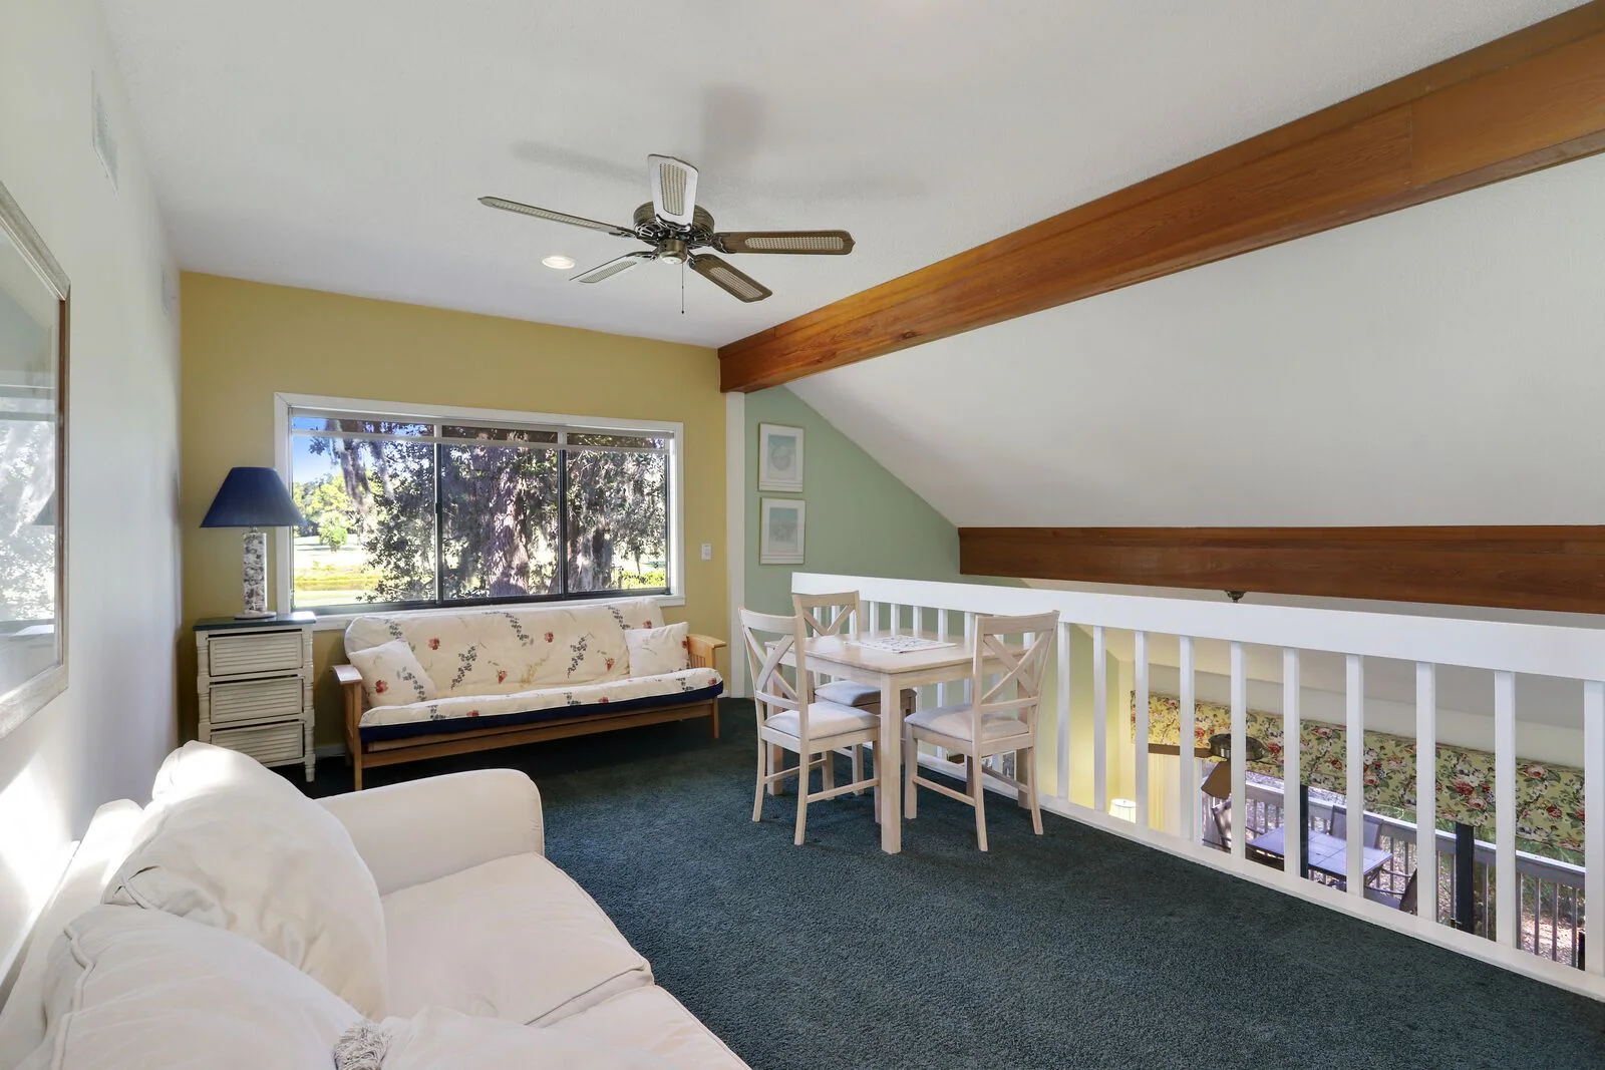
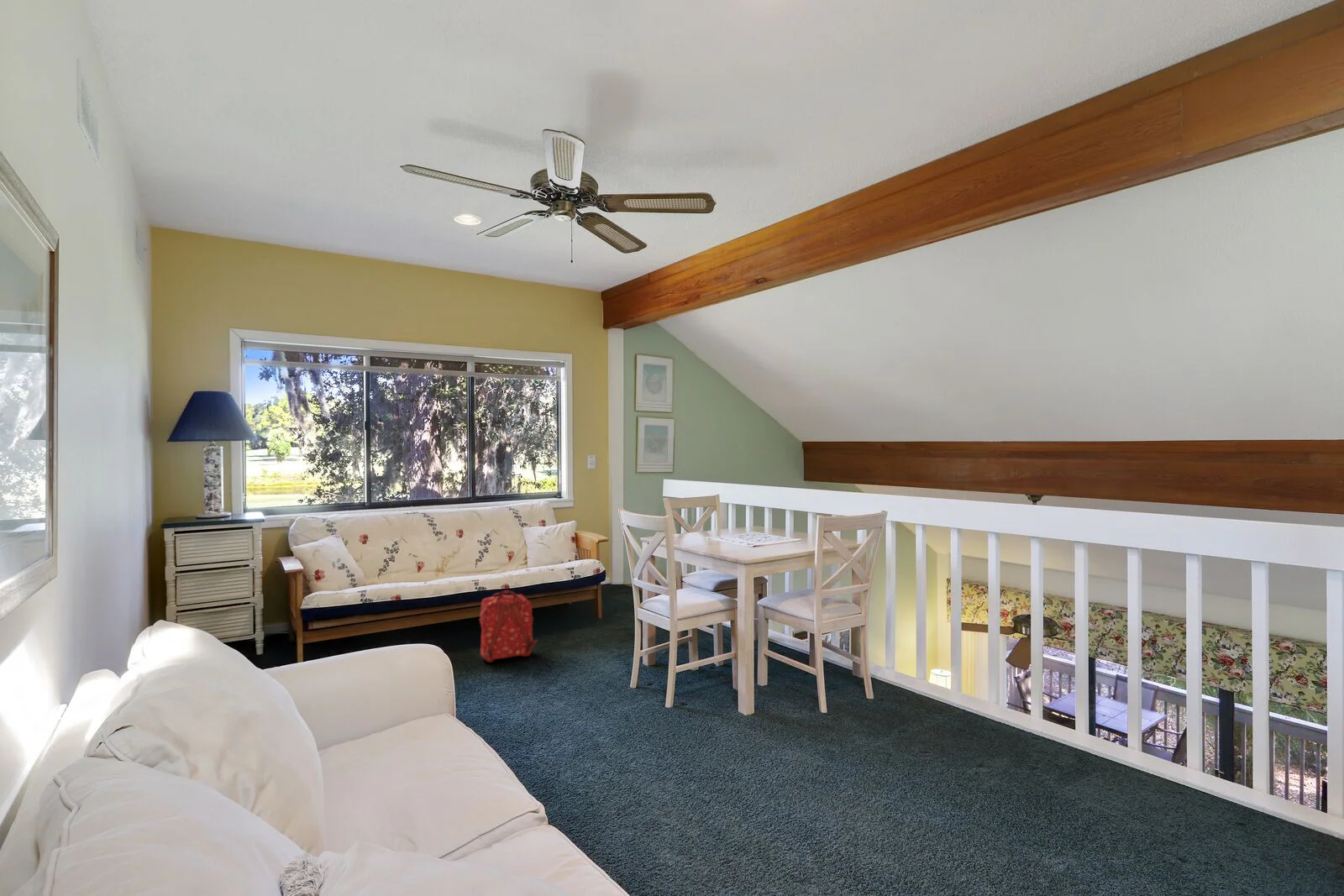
+ backpack [478,589,538,663]
